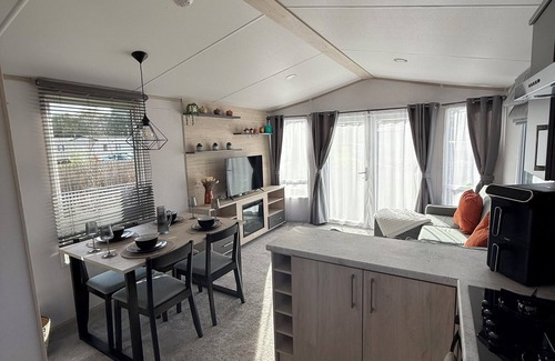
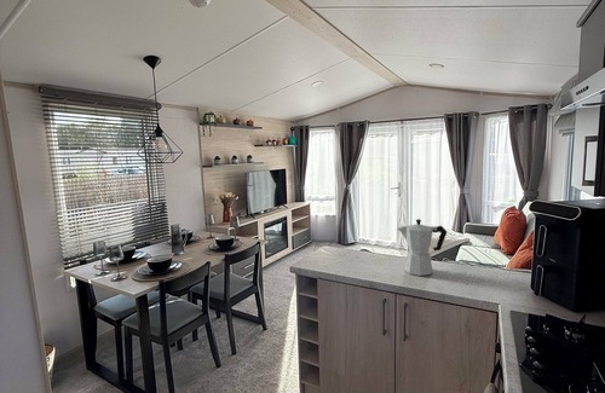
+ moka pot [397,218,448,277]
